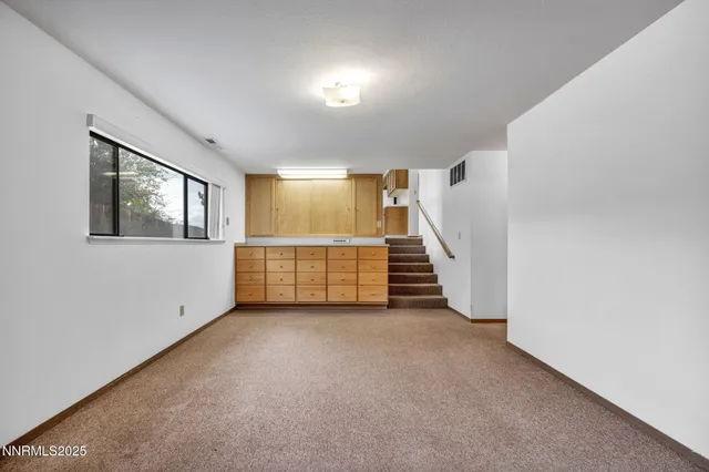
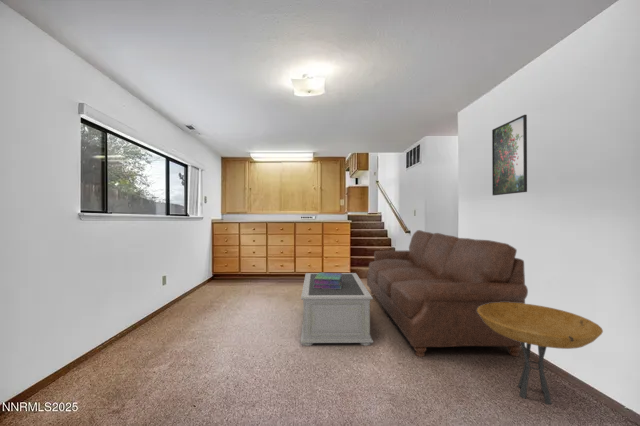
+ side table [477,302,604,406]
+ coffee table [299,272,374,347]
+ sofa [366,229,529,358]
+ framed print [491,114,528,196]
+ stack of books [313,272,343,289]
